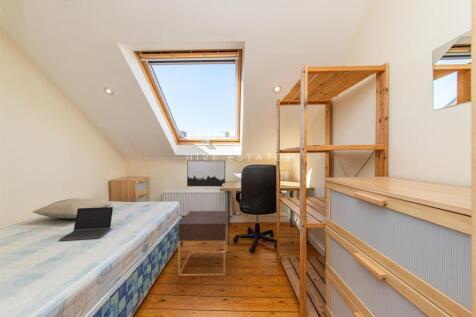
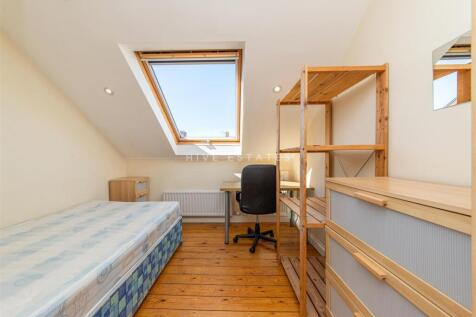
- nightstand [177,210,228,277]
- wall art [186,160,226,187]
- laptop computer [58,206,114,242]
- pillow [31,197,112,220]
